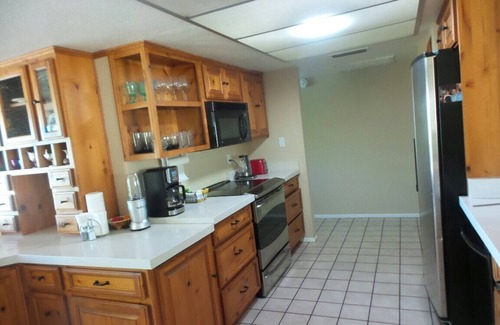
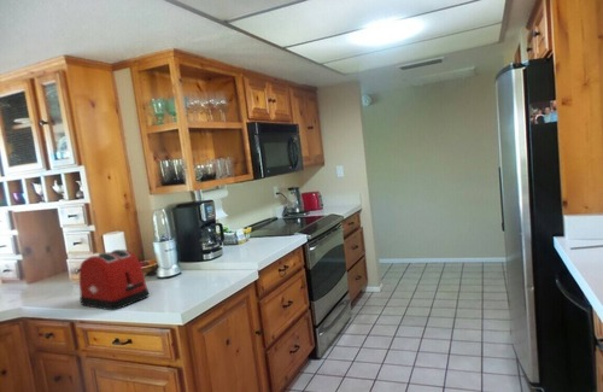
+ toaster [78,248,150,311]
